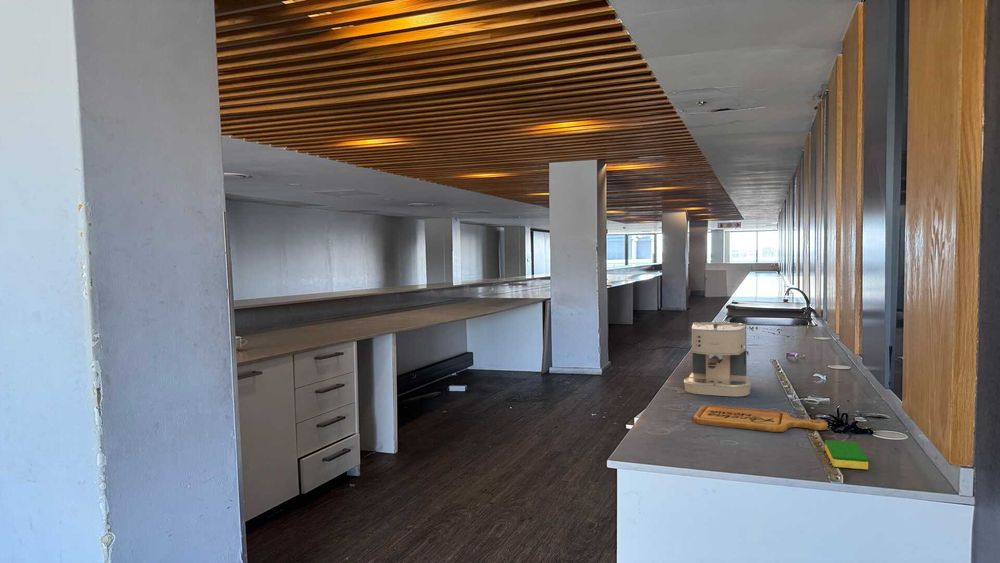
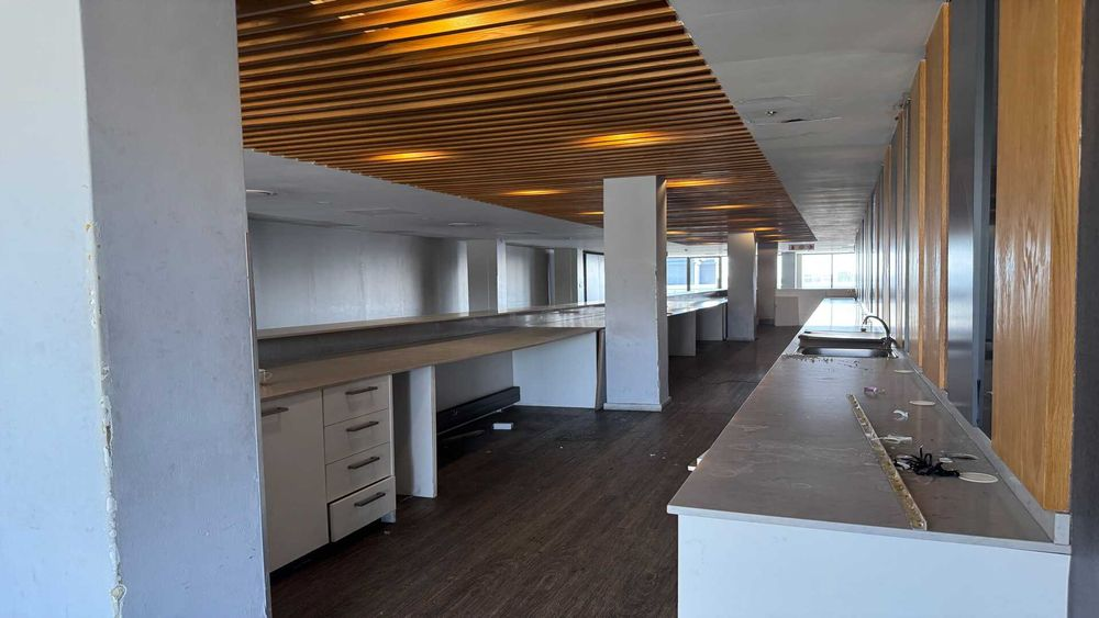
- dish sponge [824,439,869,470]
- cutting board [693,404,828,433]
- coffee maker [683,321,752,397]
